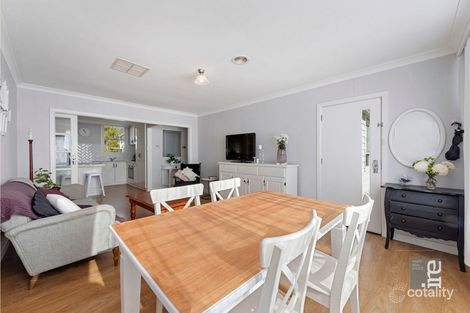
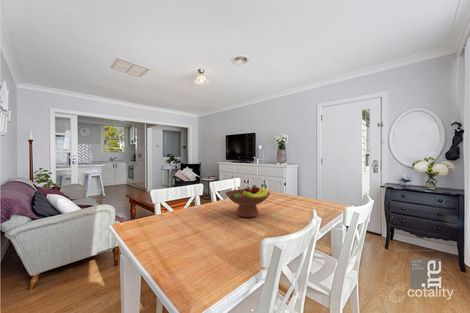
+ fruit bowl [224,183,271,218]
